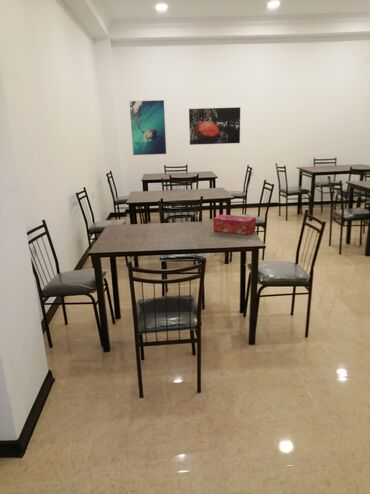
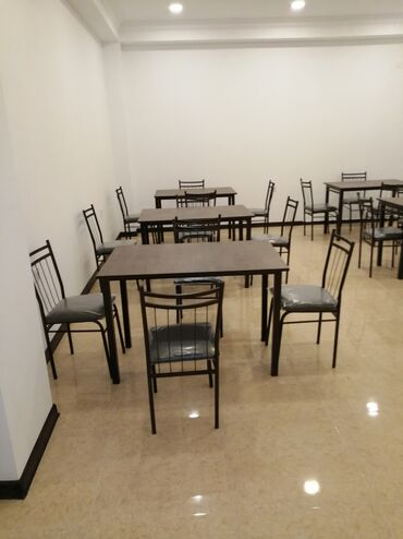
- wall art [188,106,241,146]
- tissue box [212,213,257,236]
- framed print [128,99,167,156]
